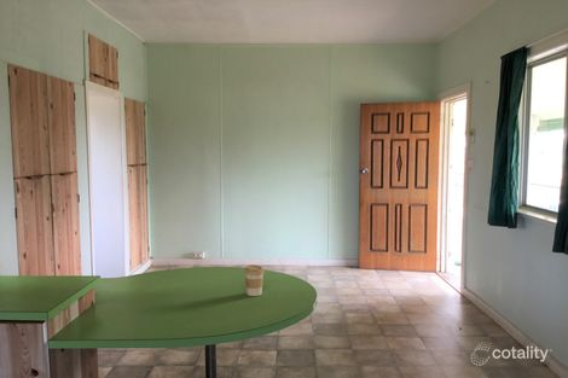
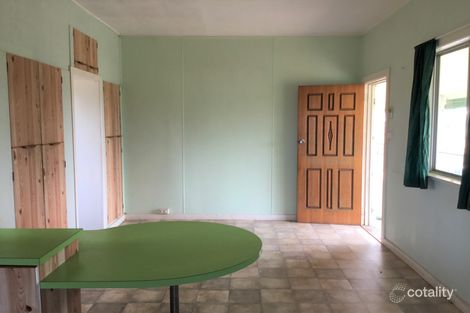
- coffee cup [243,264,266,297]
